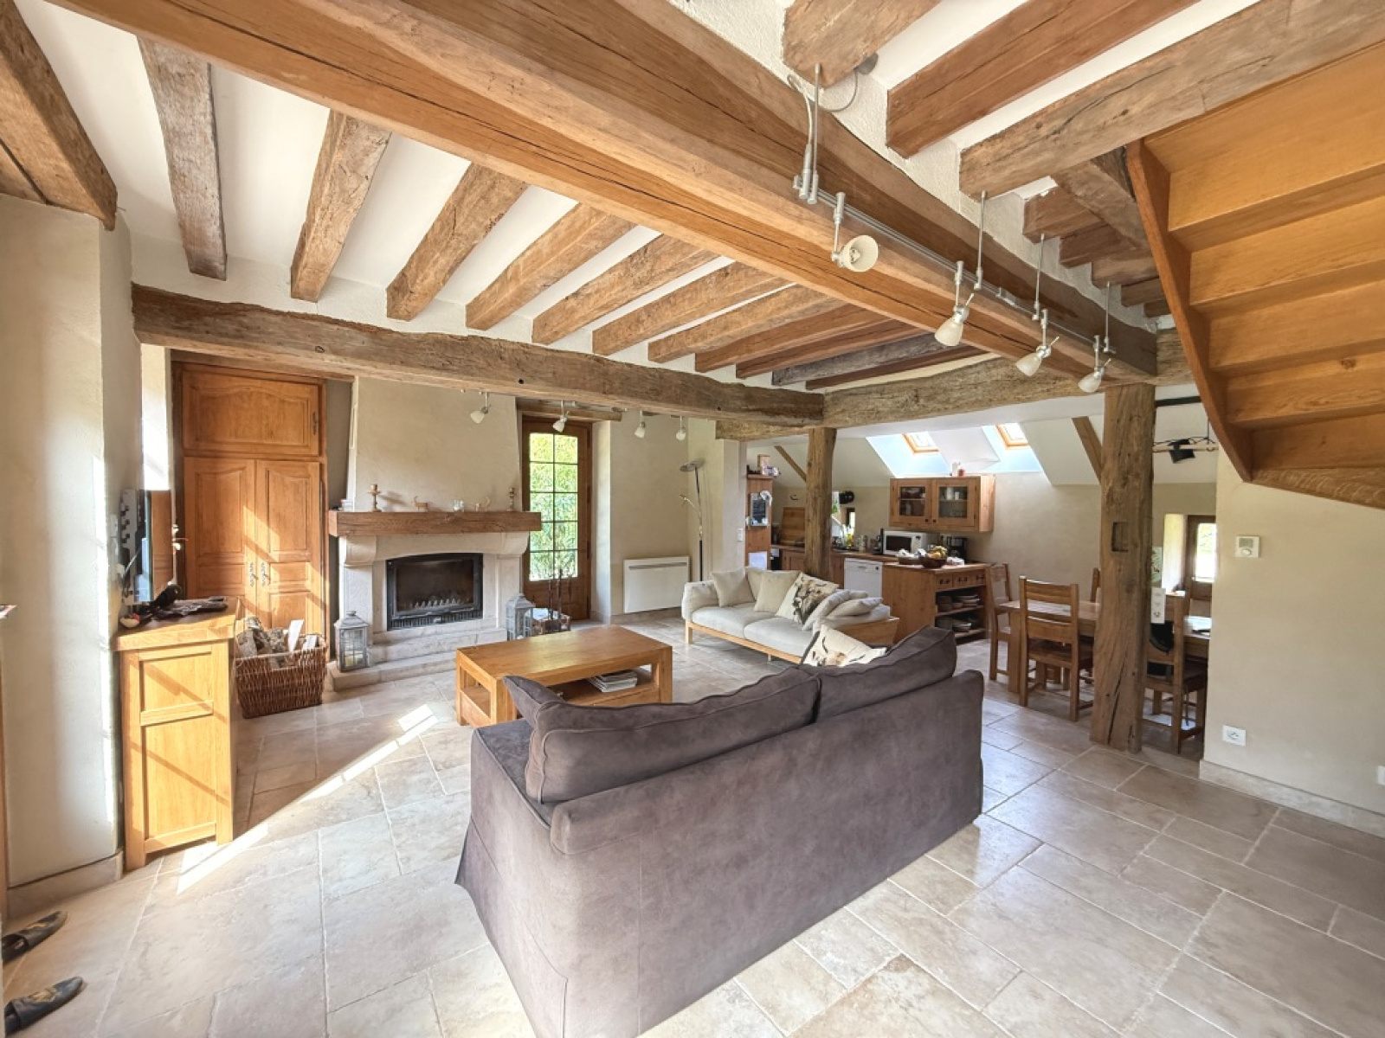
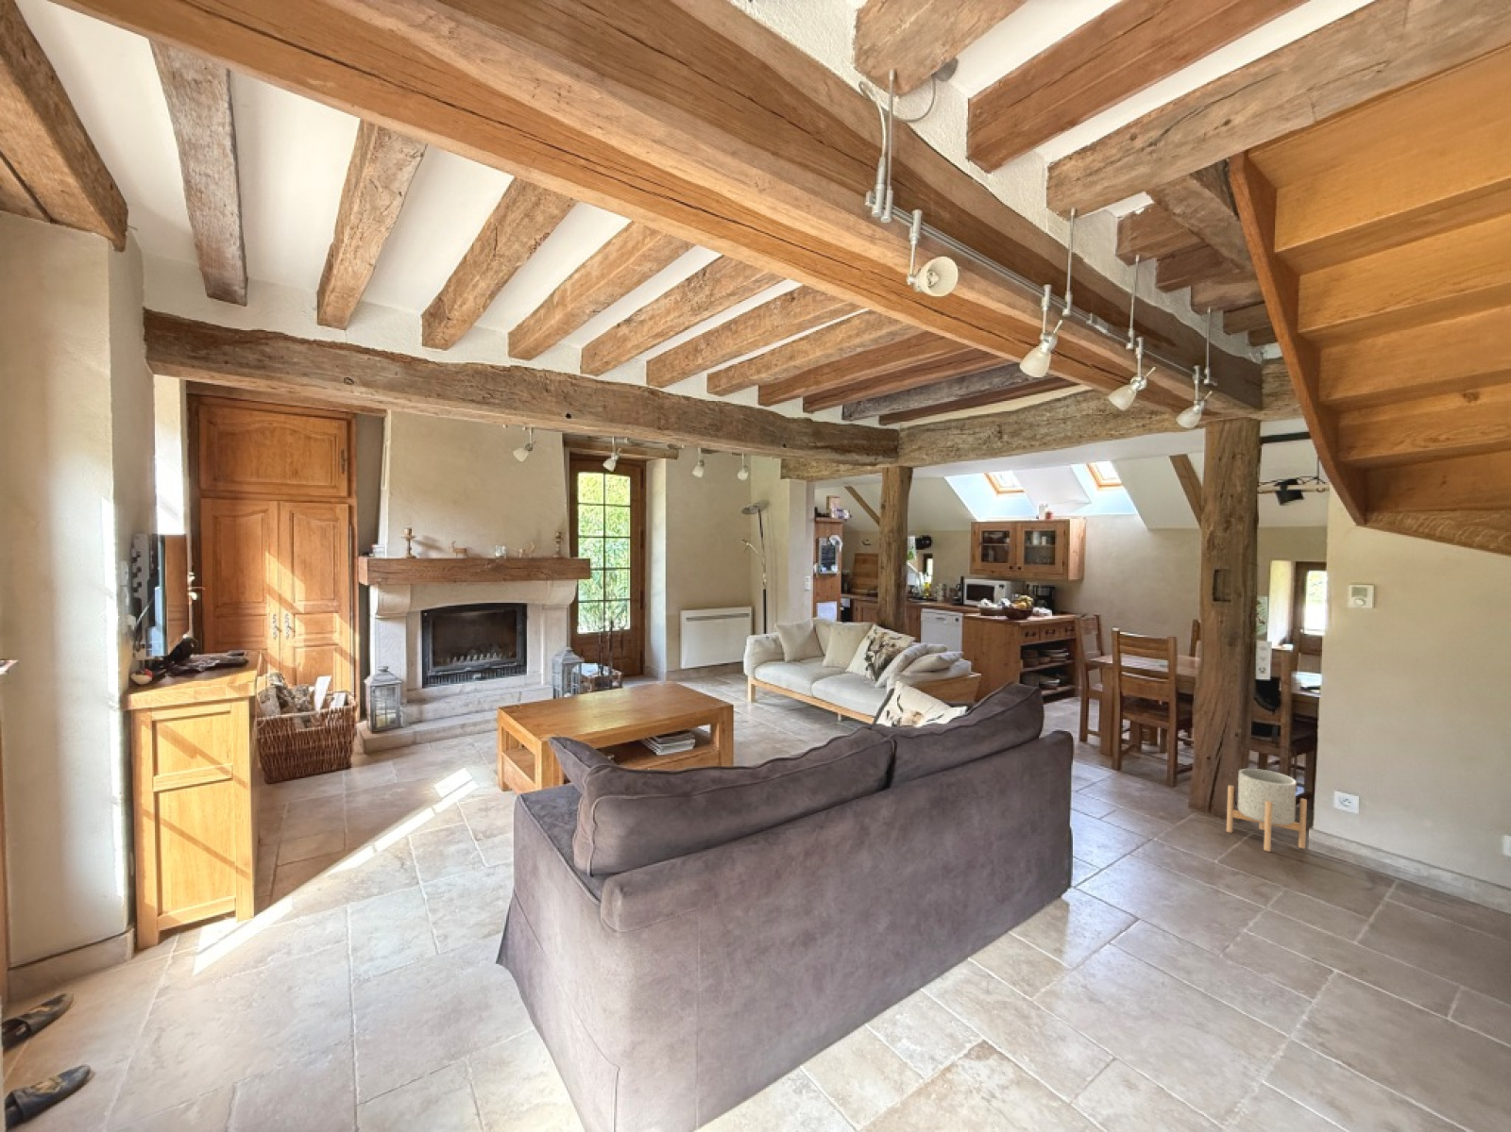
+ planter [1225,768,1308,853]
